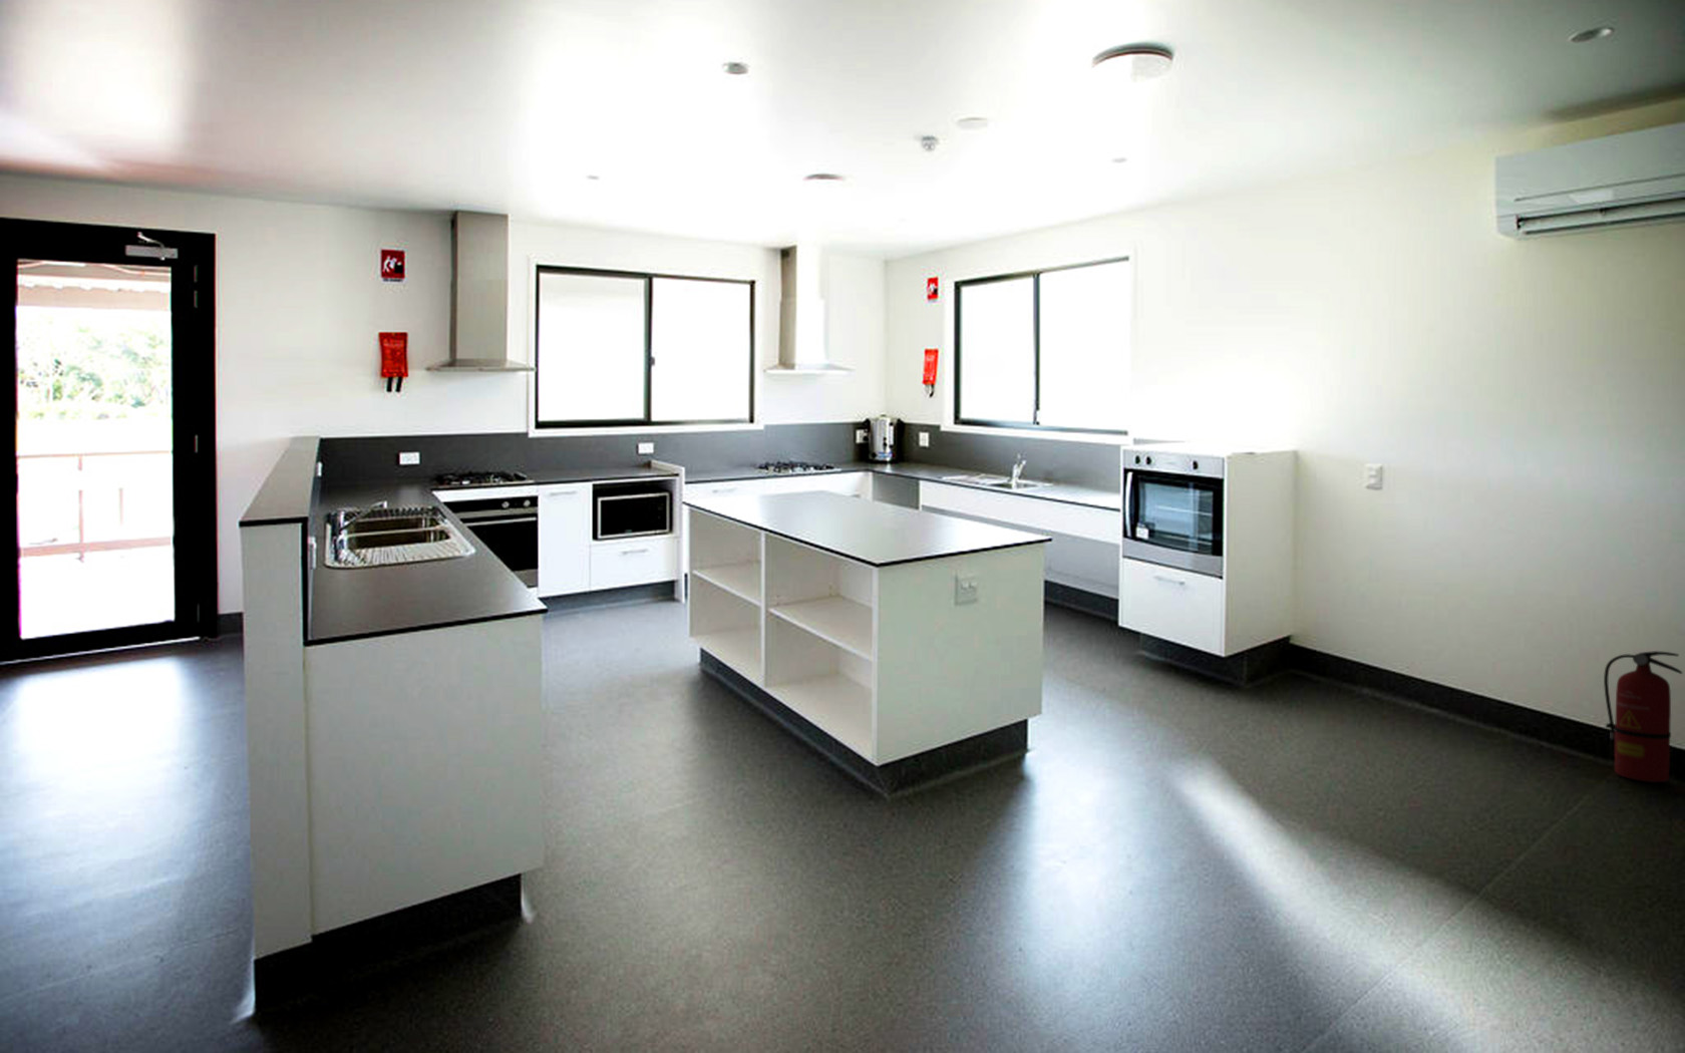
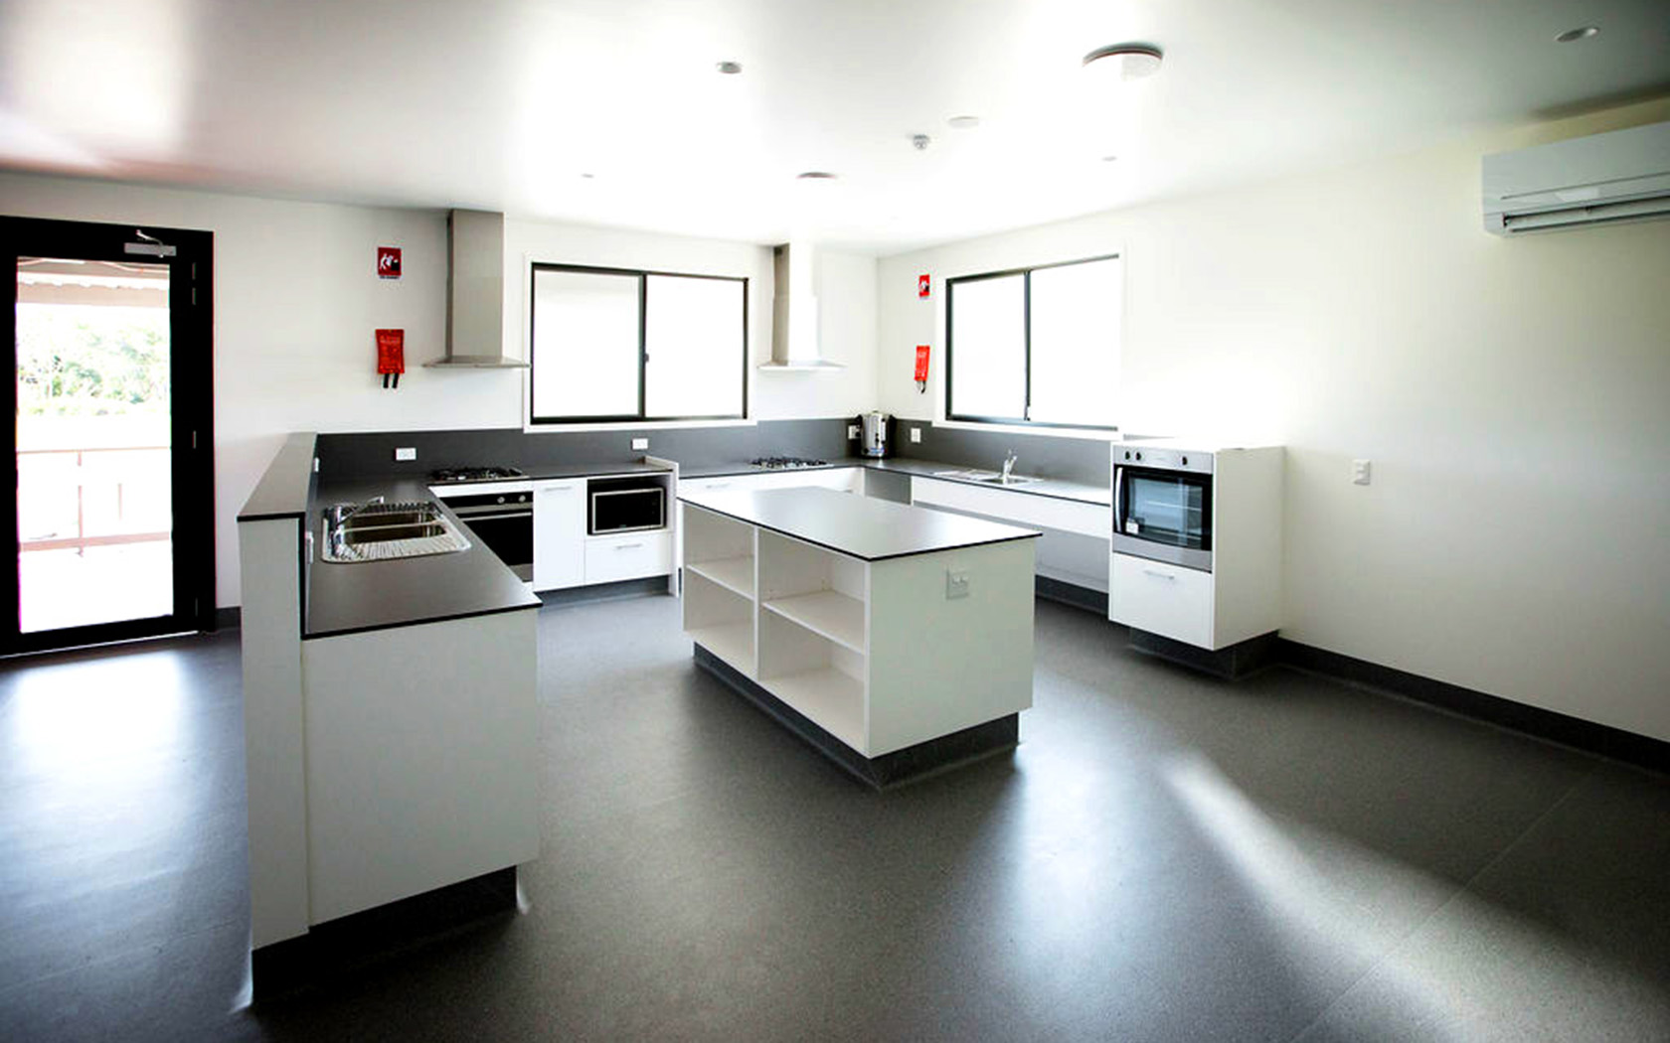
- fire extinguisher [1603,650,1683,784]
